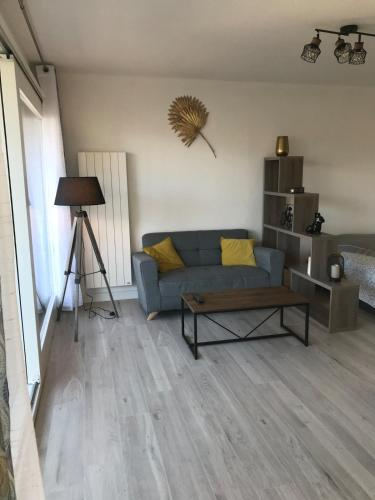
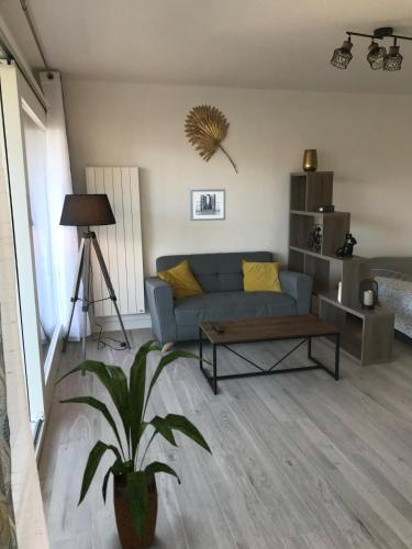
+ house plant [54,339,214,549]
+ wall art [189,188,226,222]
